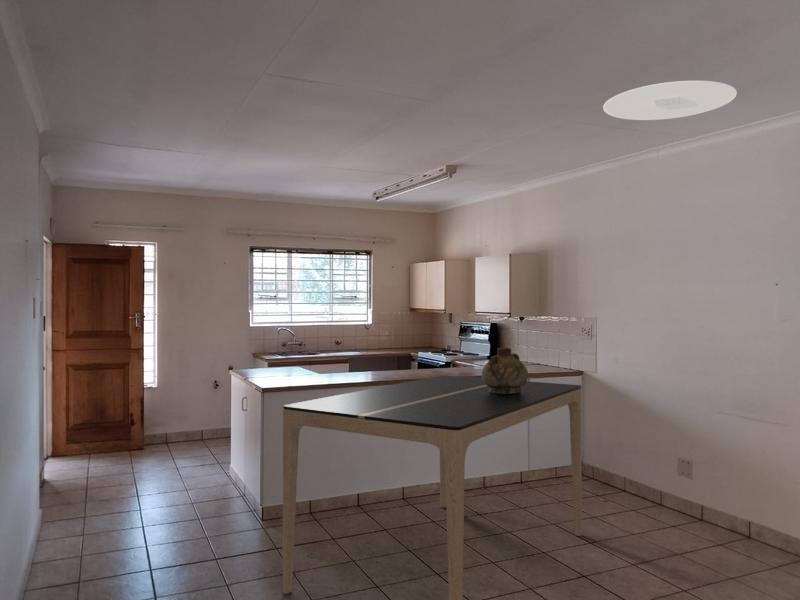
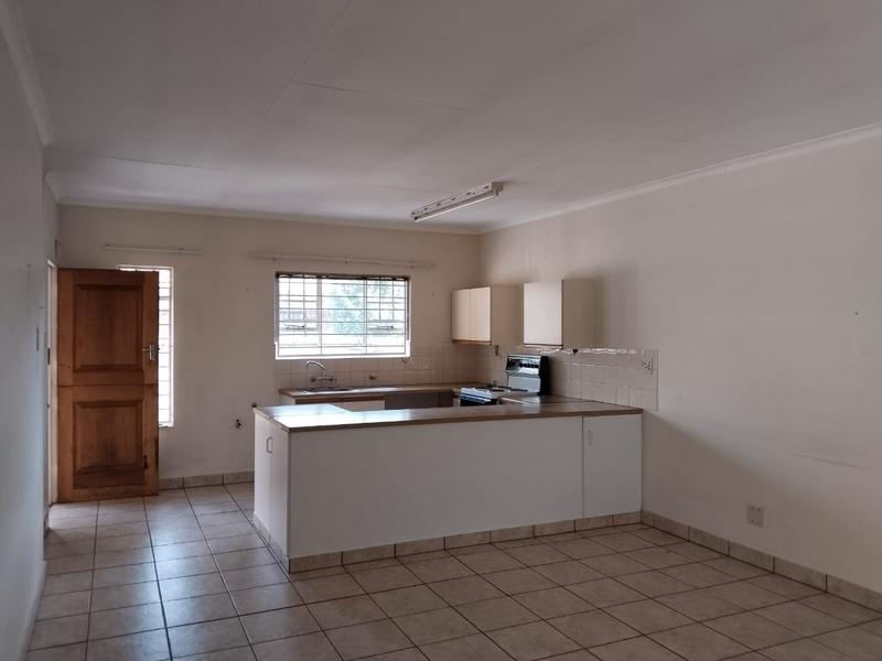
- ceiling light [602,80,738,121]
- ceramic jug [481,347,529,394]
- dining table [282,375,583,600]
